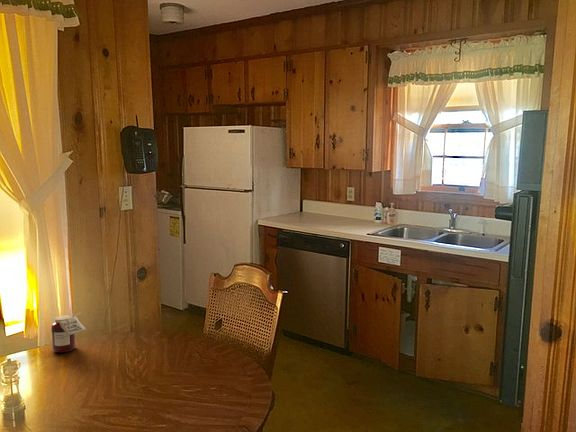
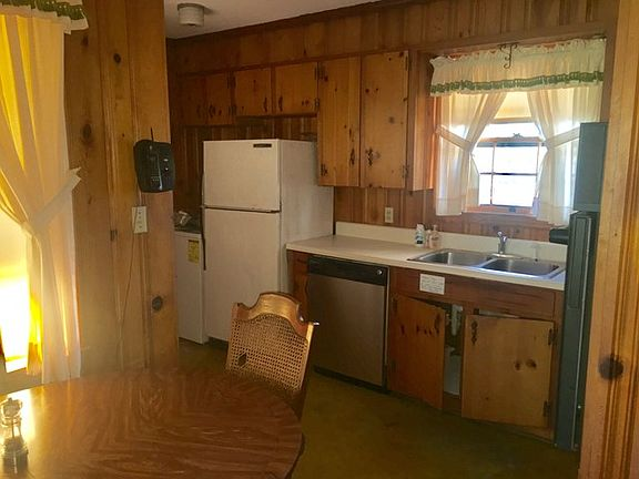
- jar [50,314,87,354]
